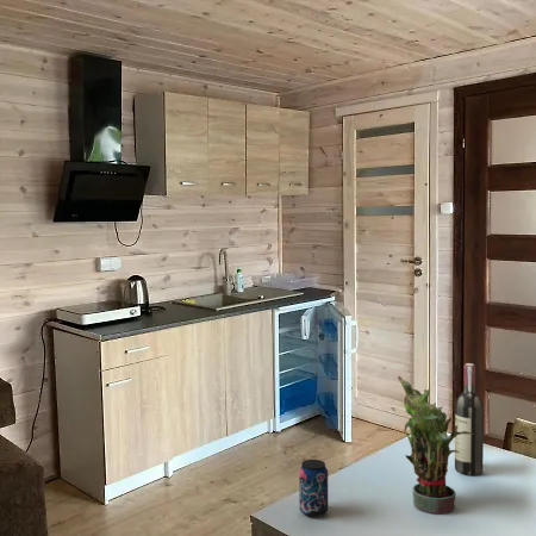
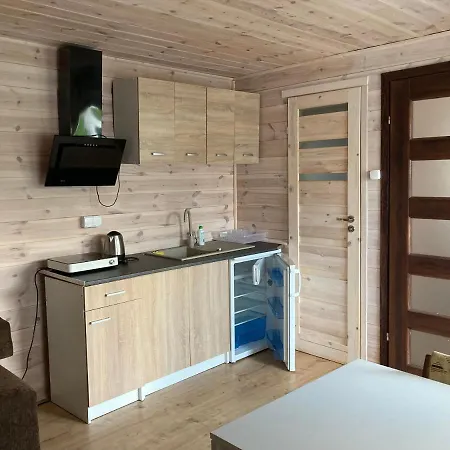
- wine bottle [454,362,485,476]
- beverage can [298,459,330,518]
- potted plant [397,375,474,515]
